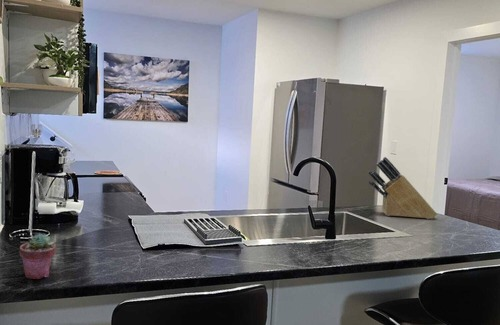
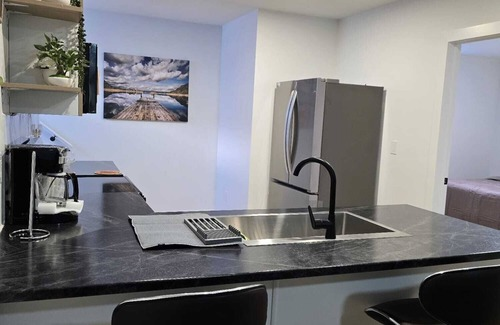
- knife block [368,156,438,220]
- potted succulent [19,233,57,280]
